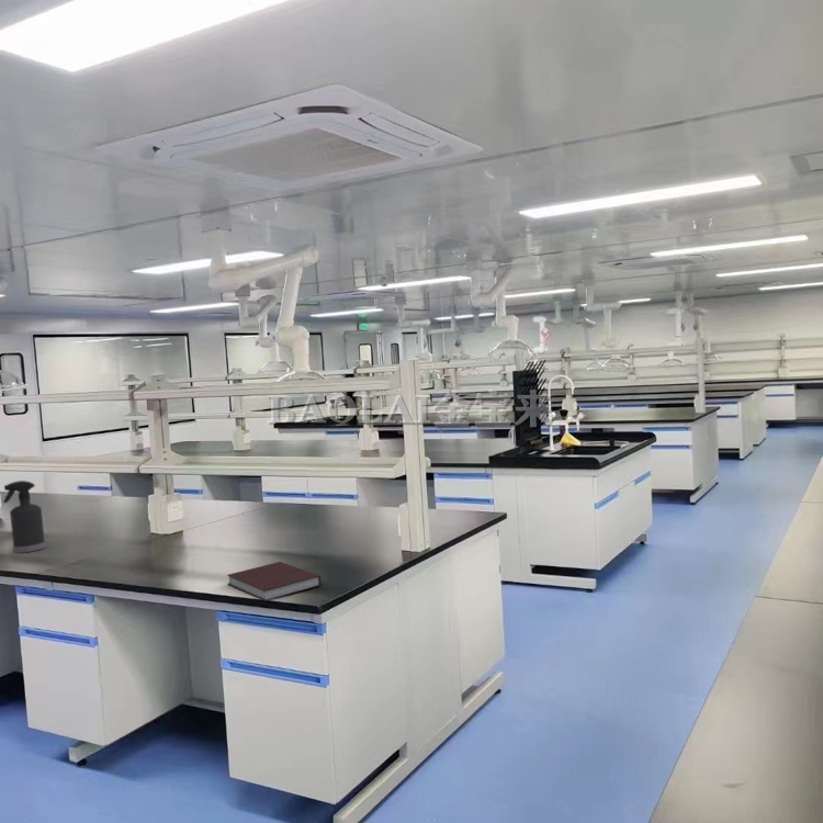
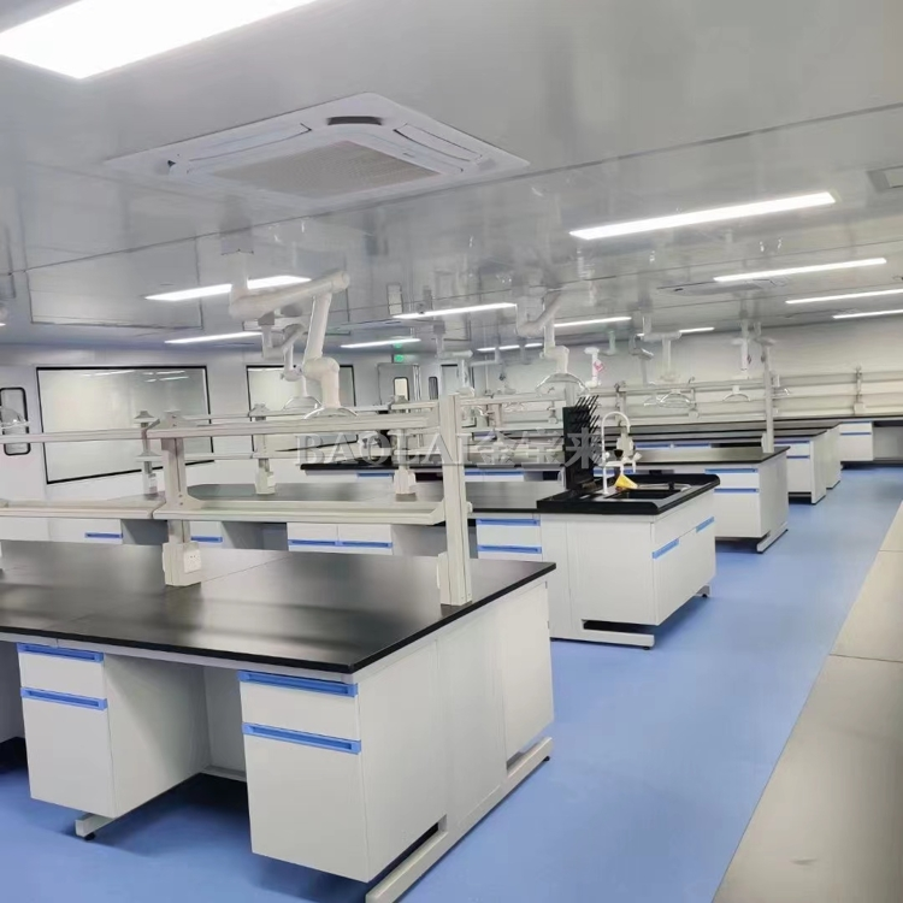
- spray bottle [2,480,47,554]
- notebook [226,561,323,602]
